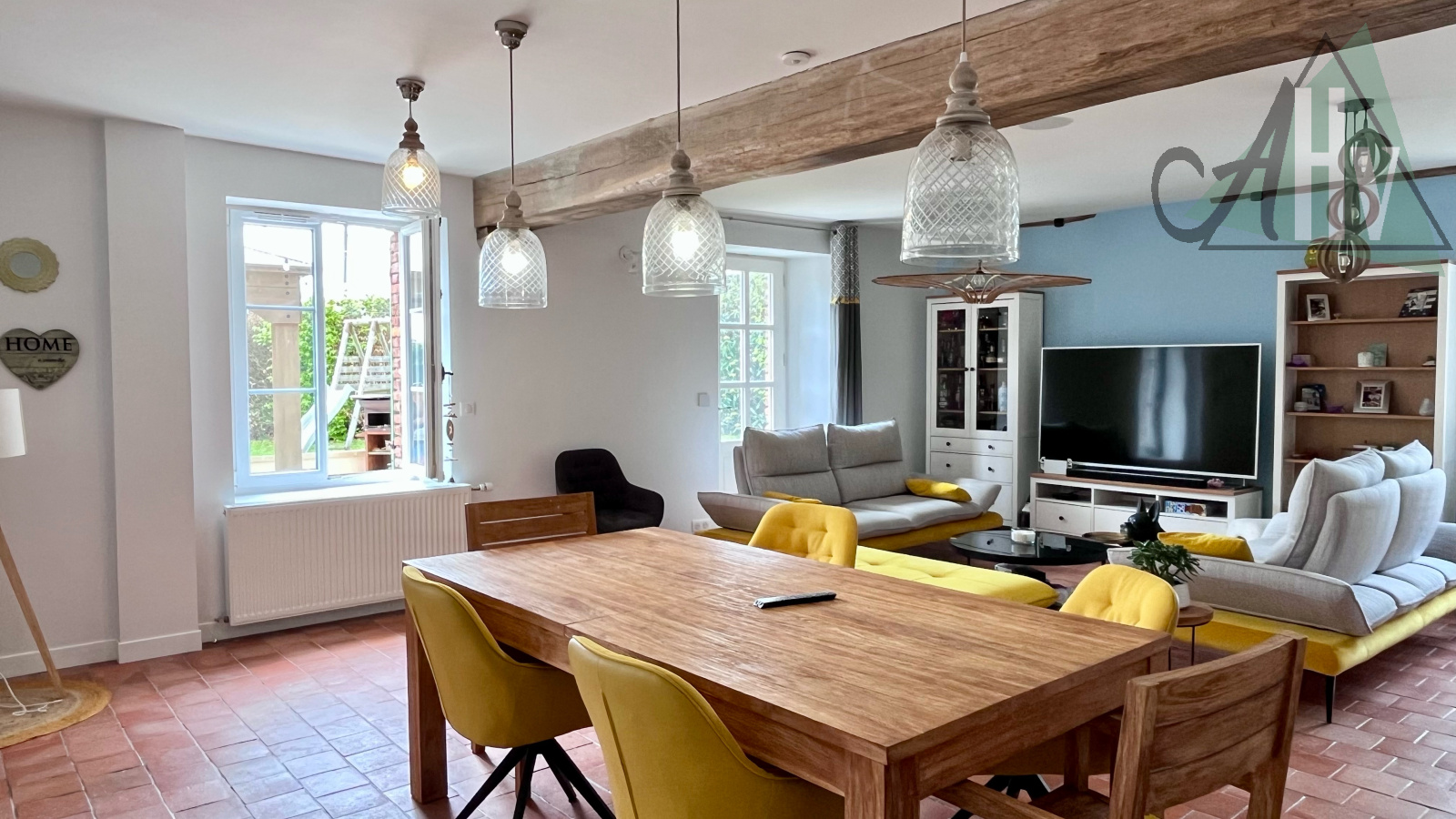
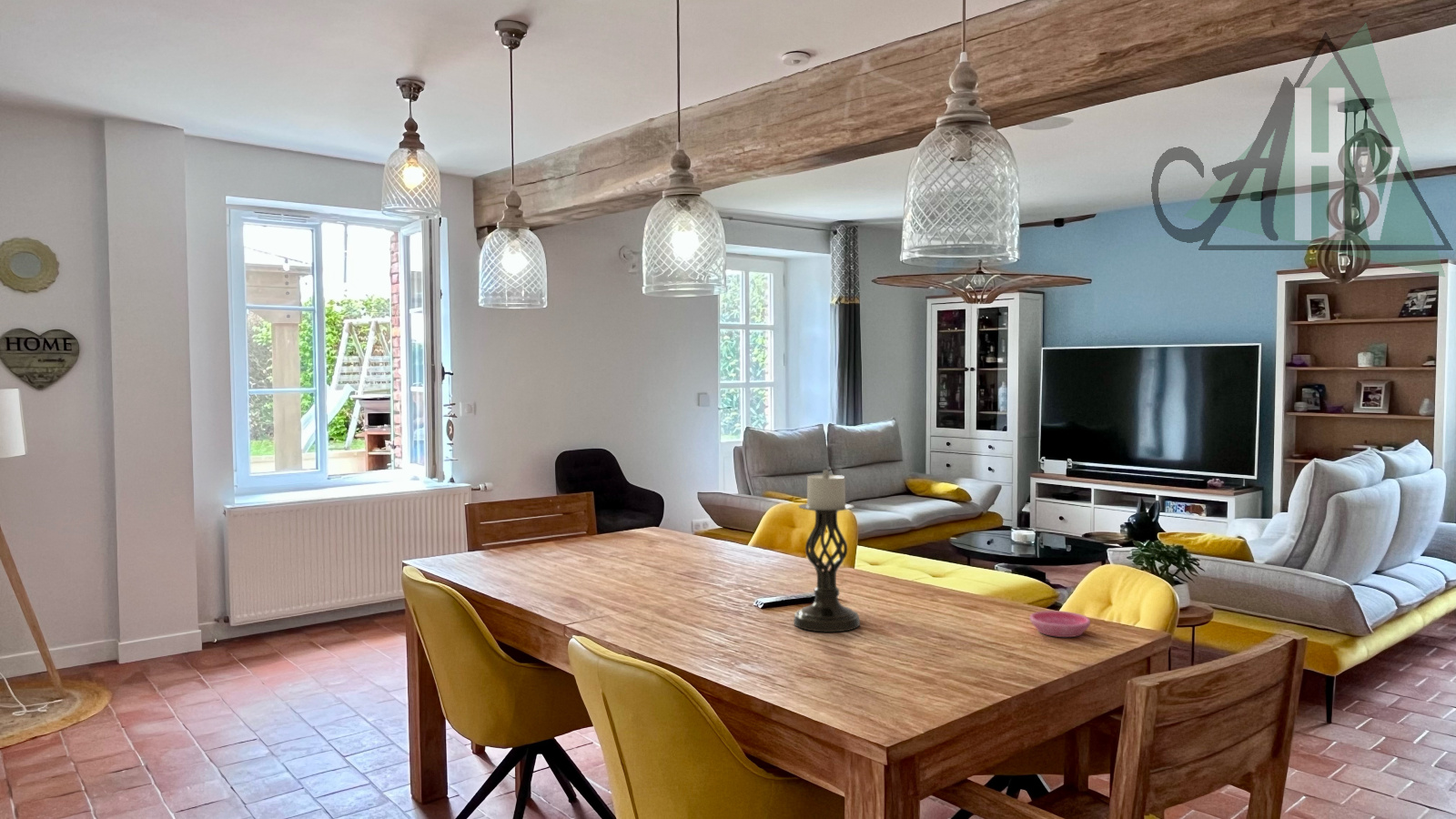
+ saucer [1029,610,1091,638]
+ candle holder [793,470,861,633]
